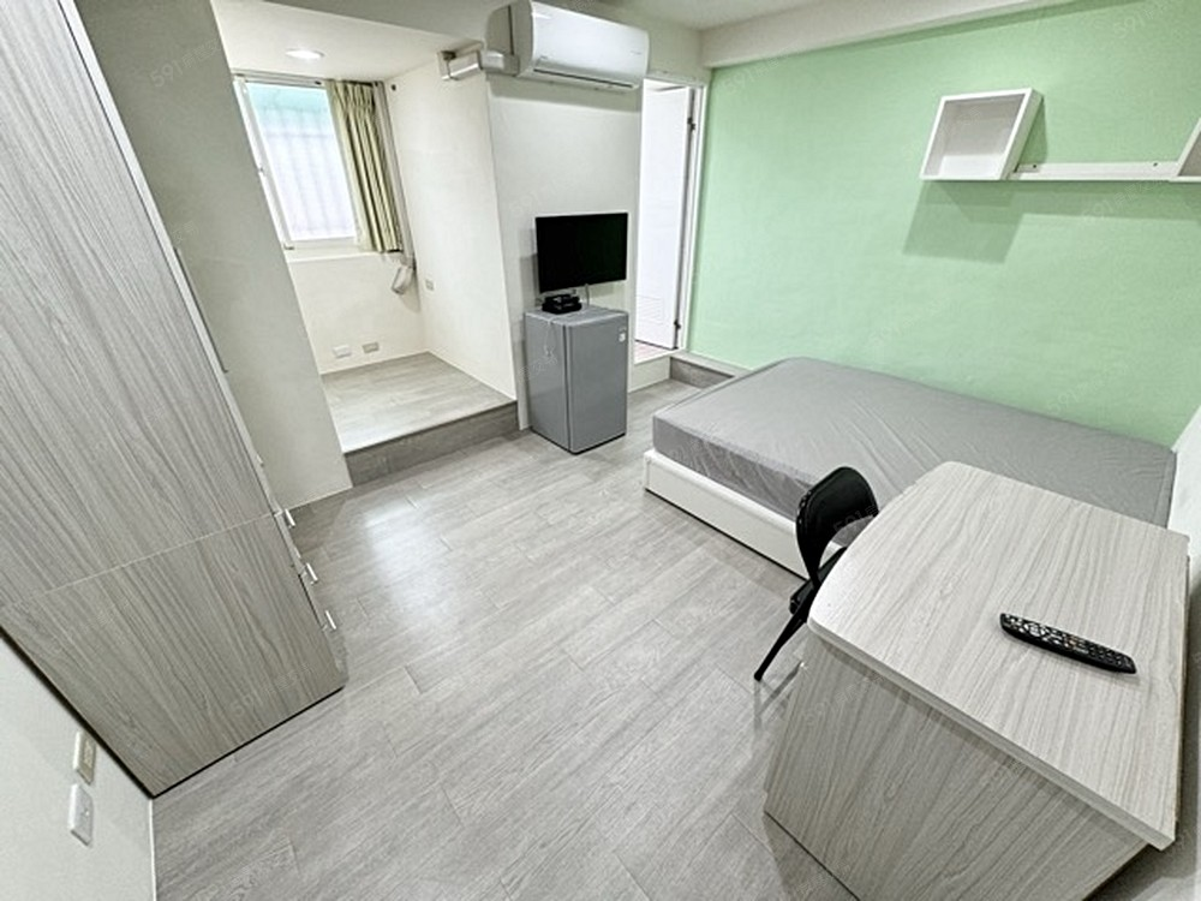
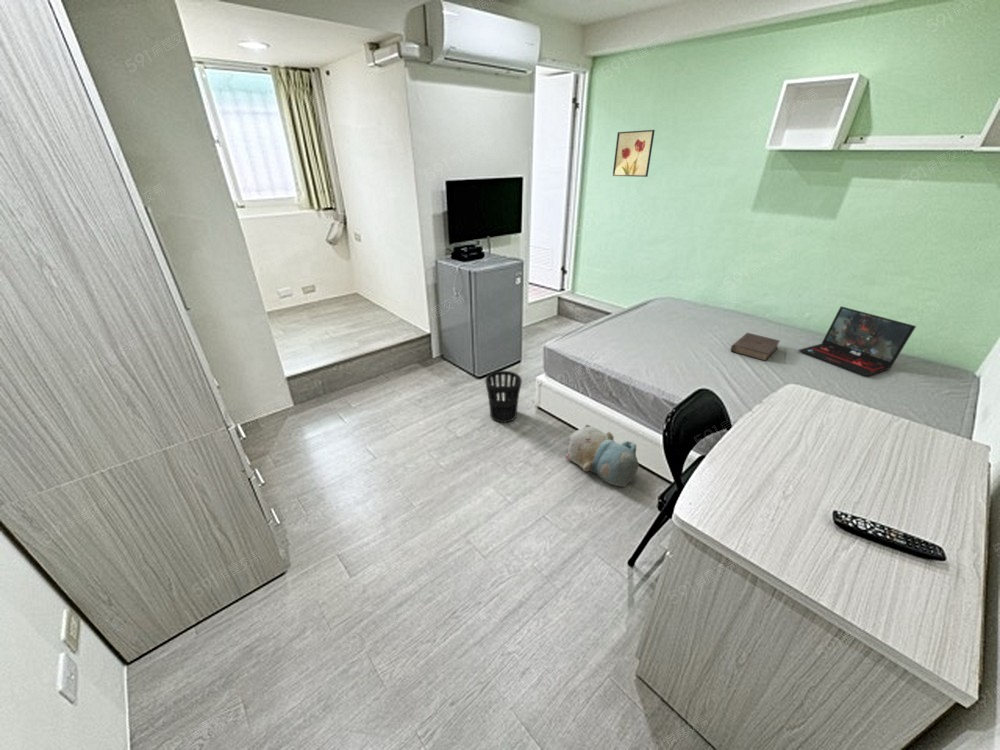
+ book [730,332,781,362]
+ wastebasket [485,370,523,424]
+ laptop [798,305,917,377]
+ plush toy [565,424,639,488]
+ wall art [612,129,656,178]
